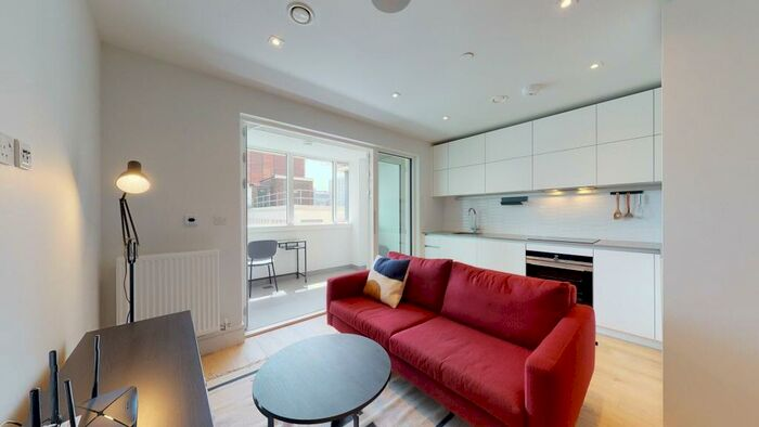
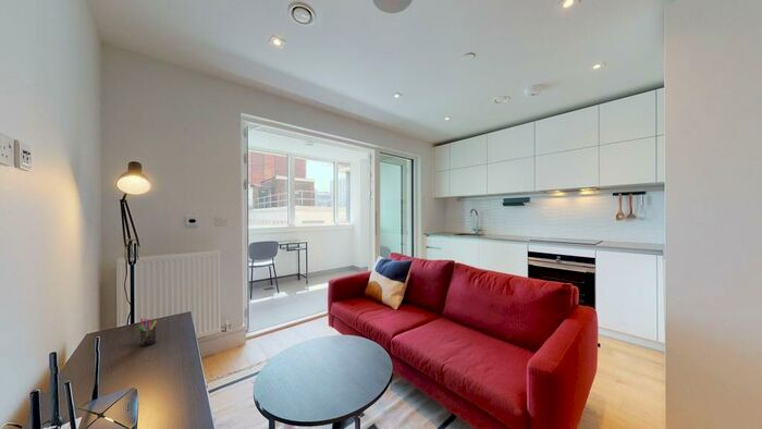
+ pen holder [138,317,158,347]
